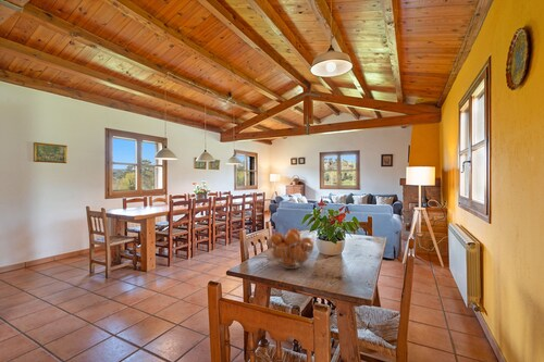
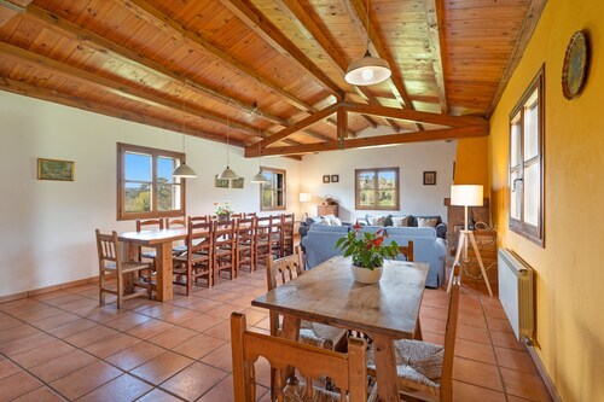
- fruit basket [265,227,317,270]
